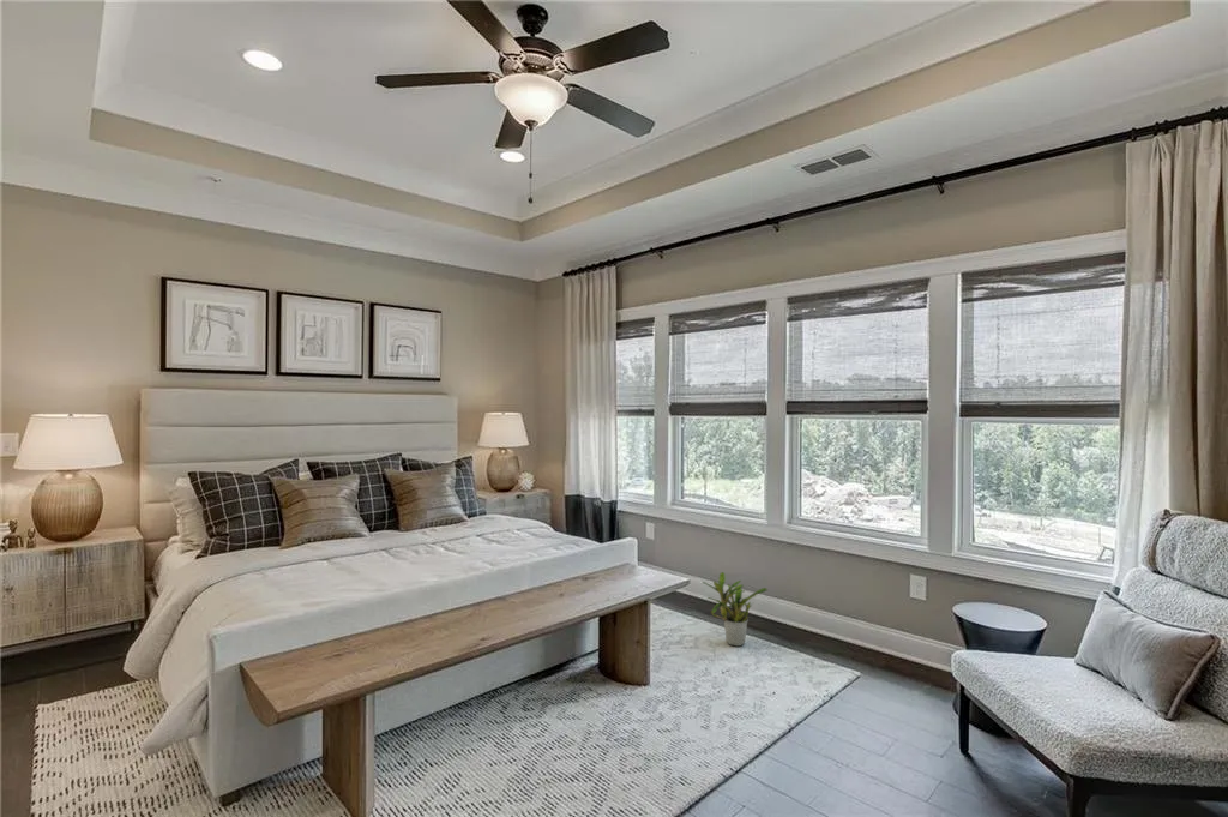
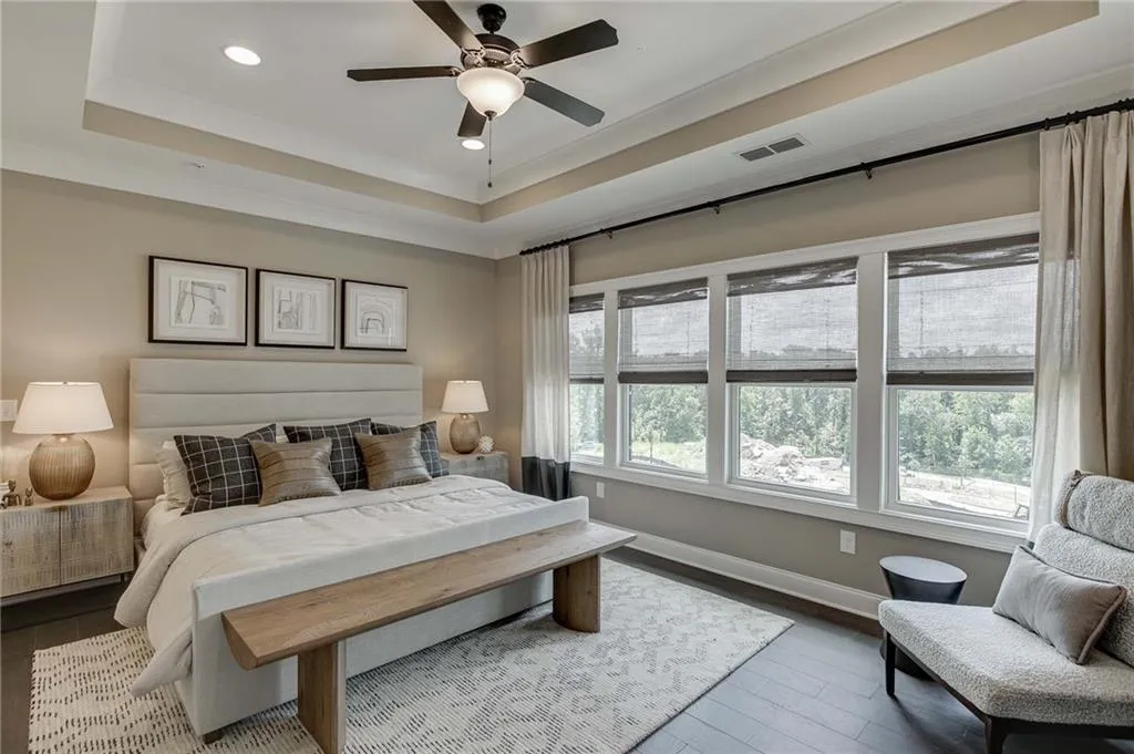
- potted plant [702,571,769,648]
